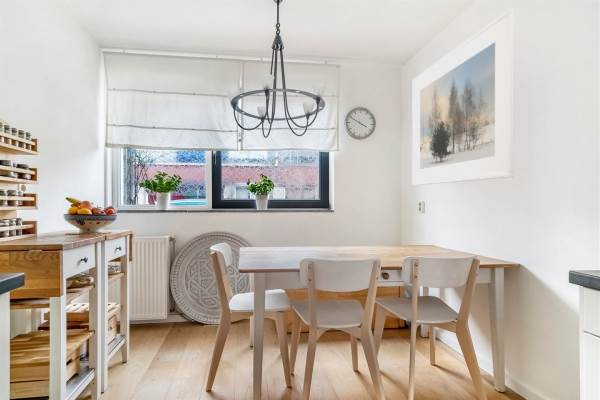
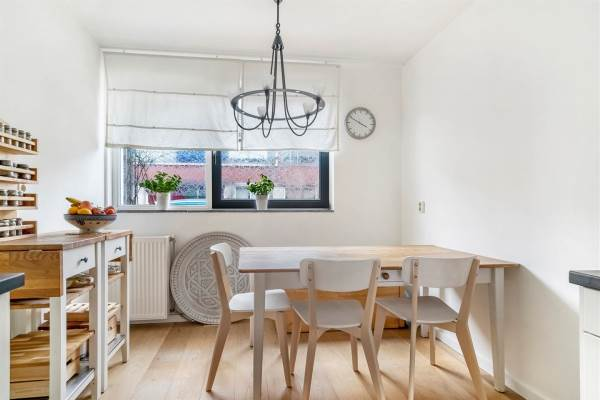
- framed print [411,7,515,186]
